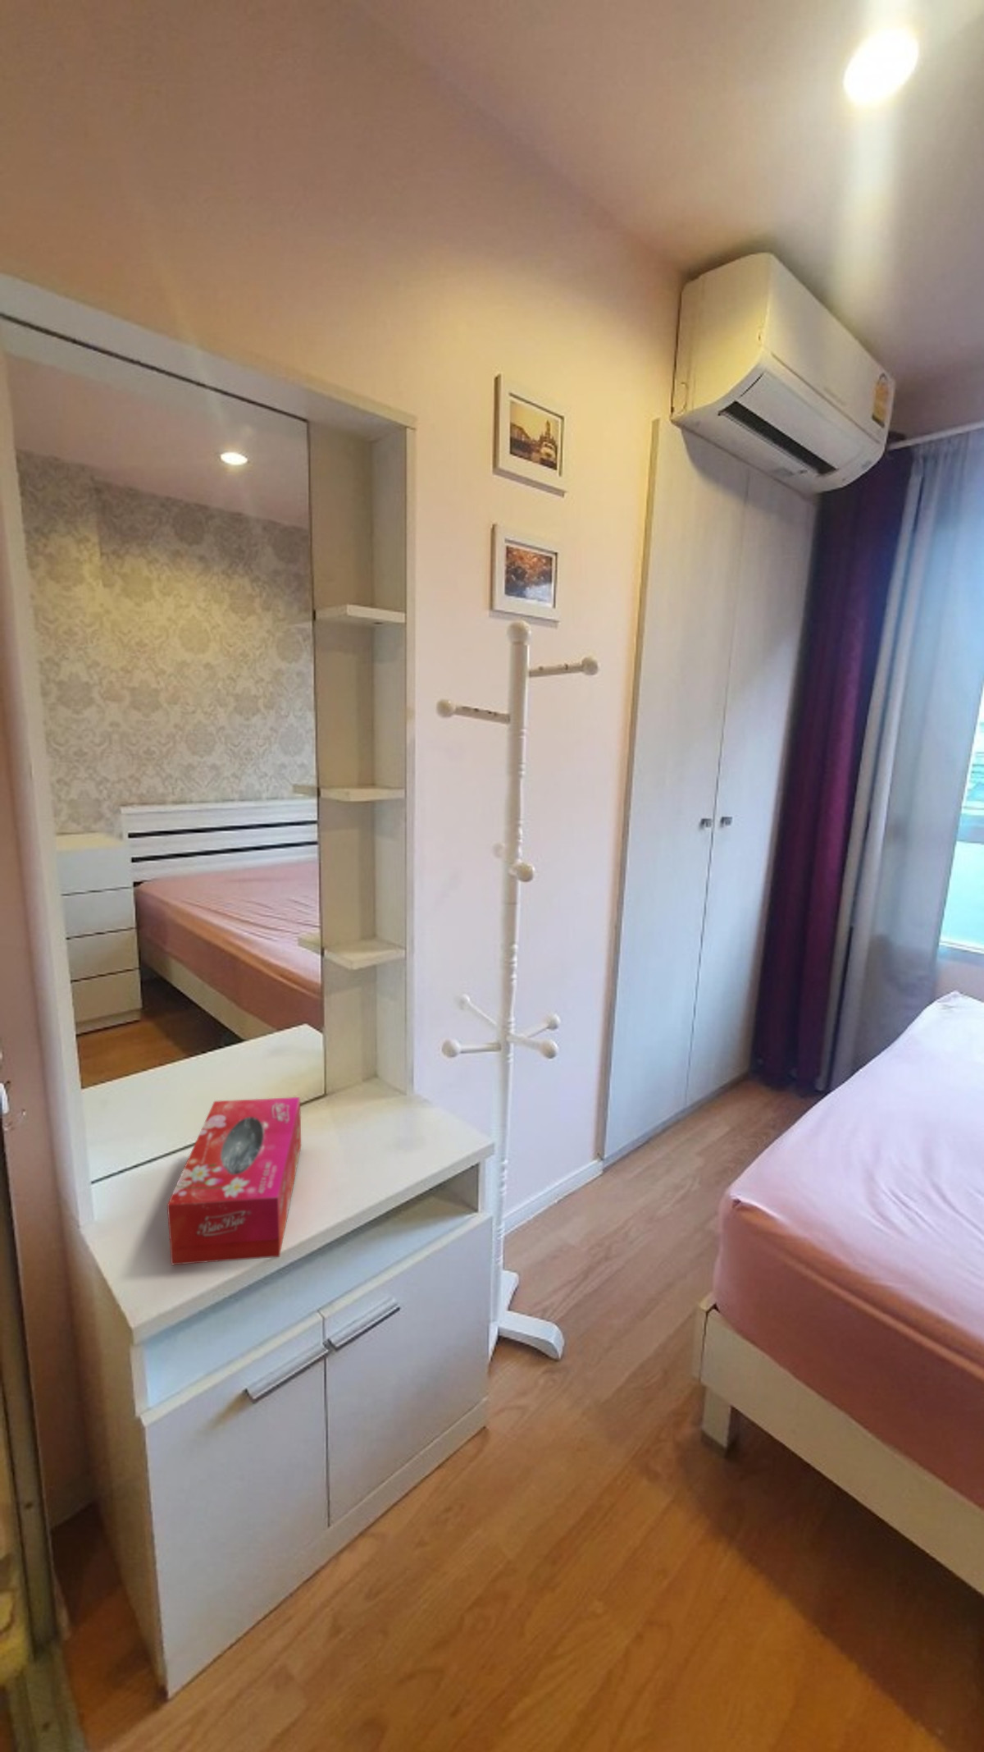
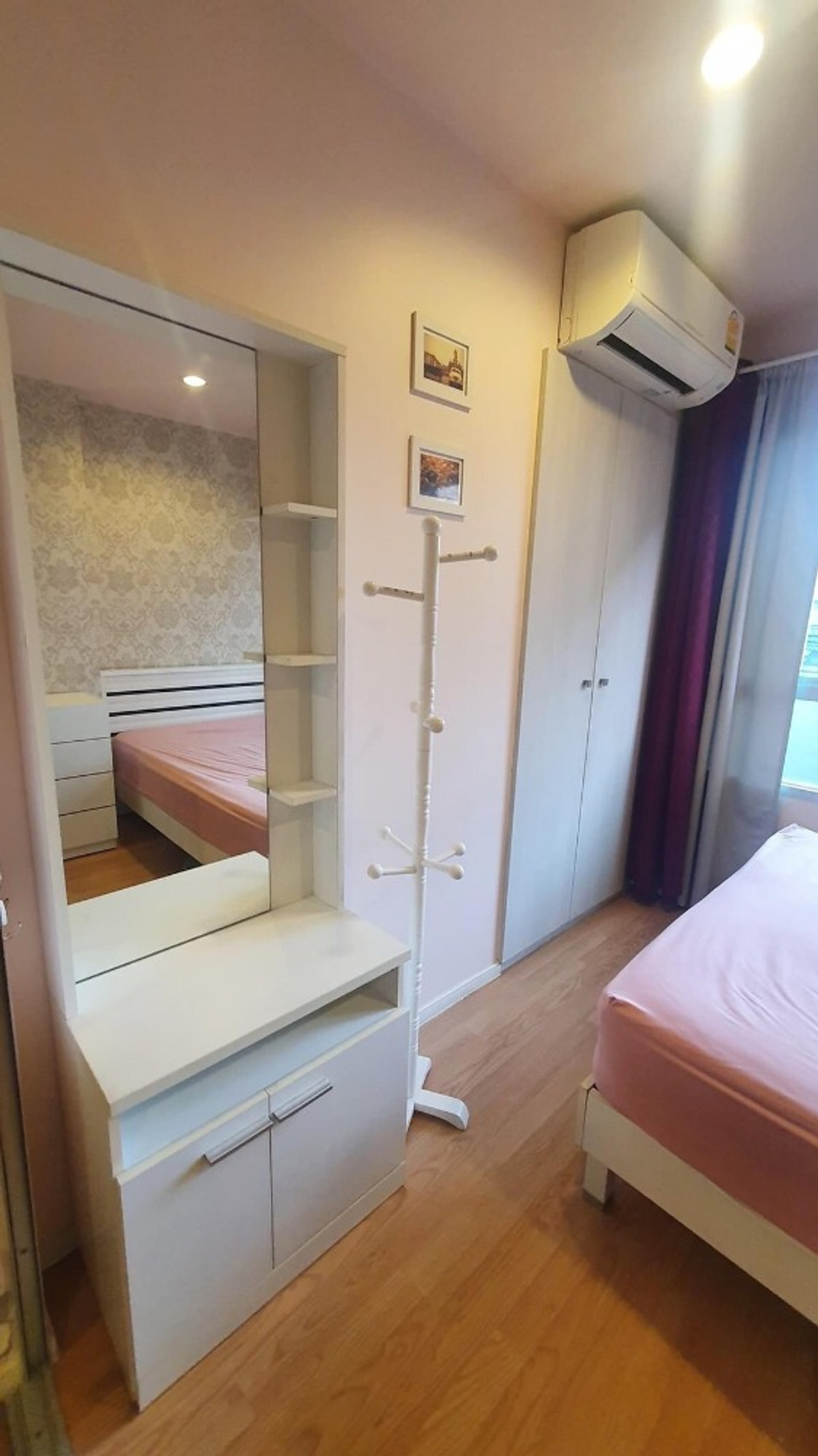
- tissue box [166,1096,302,1266]
